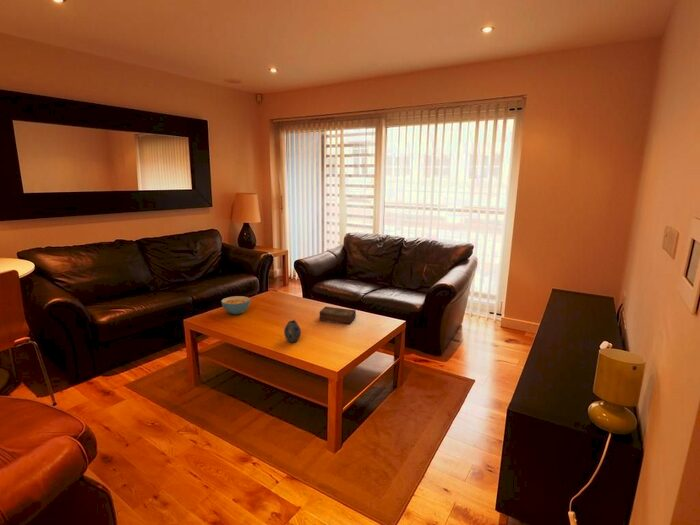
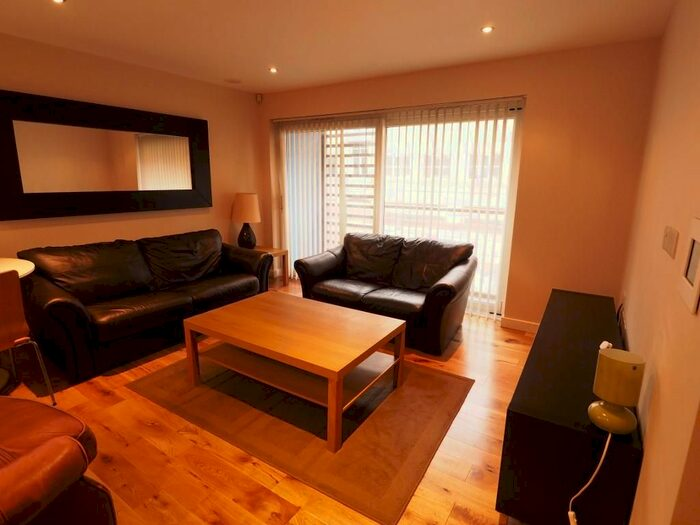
- teapot [283,318,302,344]
- book [318,306,357,325]
- cereal bowl [220,295,251,315]
